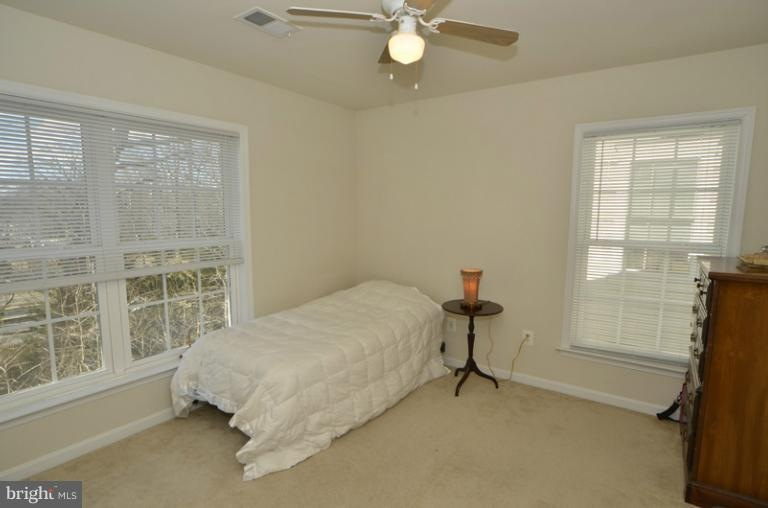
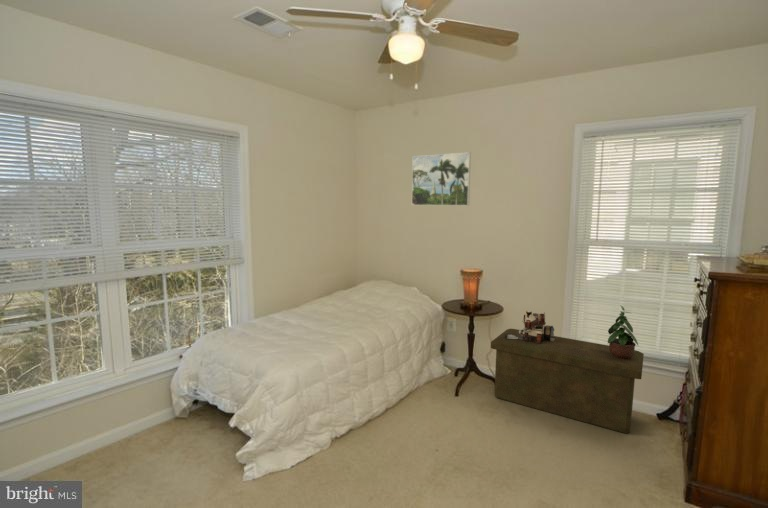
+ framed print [411,151,472,207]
+ potted plant [607,305,639,359]
+ storage bench [490,328,645,434]
+ ruined building [505,310,555,343]
